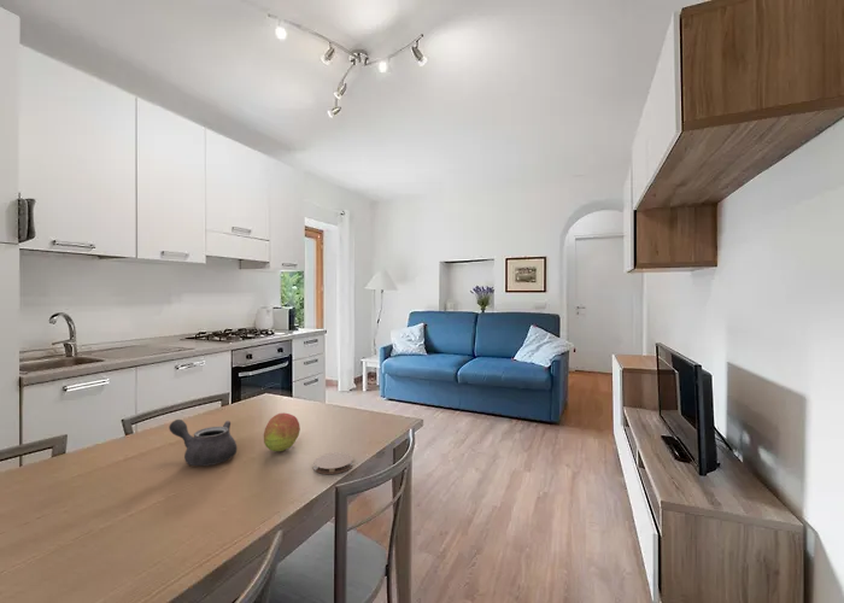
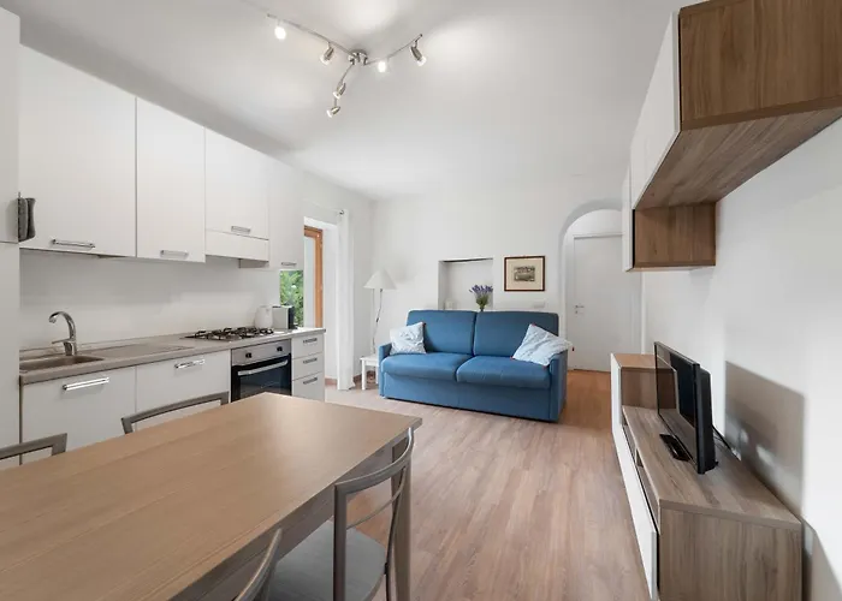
- coaster [312,451,353,475]
- fruit [263,412,301,452]
- teapot [168,418,239,467]
